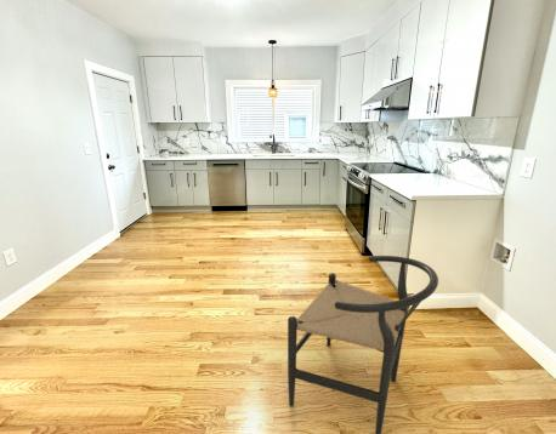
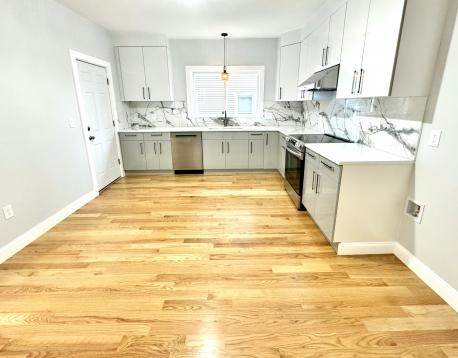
- chair [286,255,439,434]
